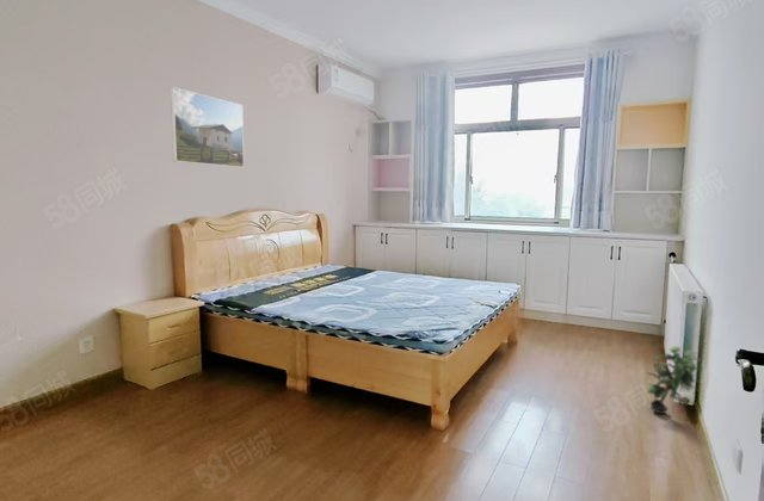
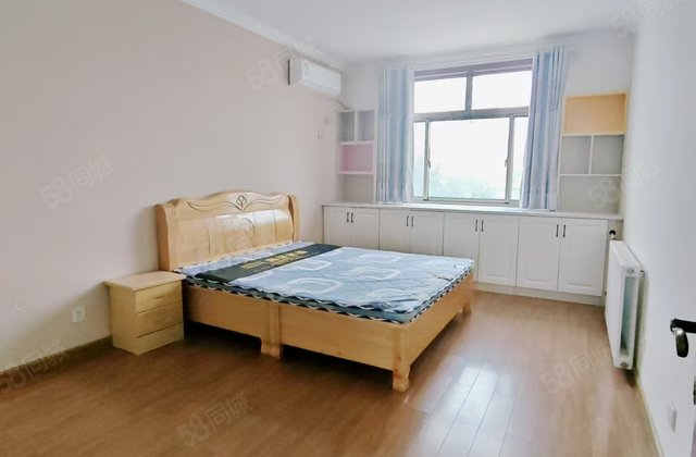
- potted plant [645,345,703,415]
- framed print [170,86,245,169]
